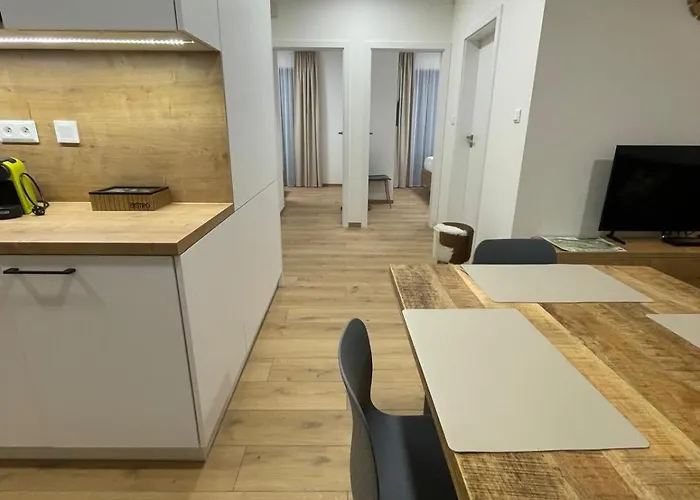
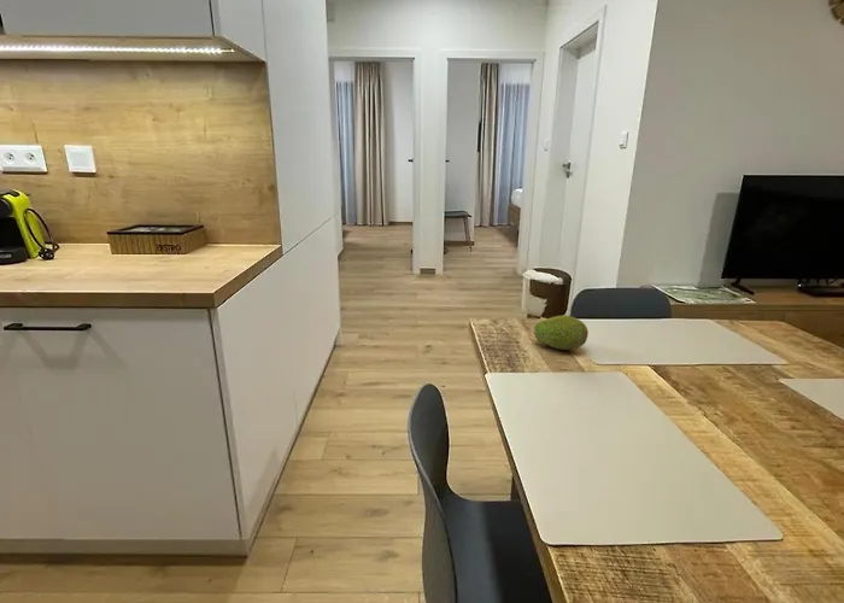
+ fruit [532,315,590,351]
